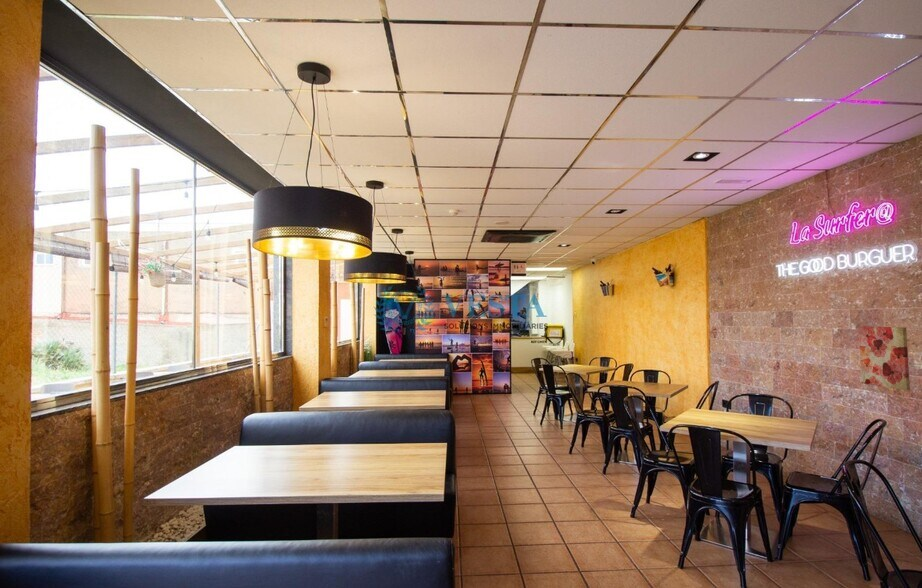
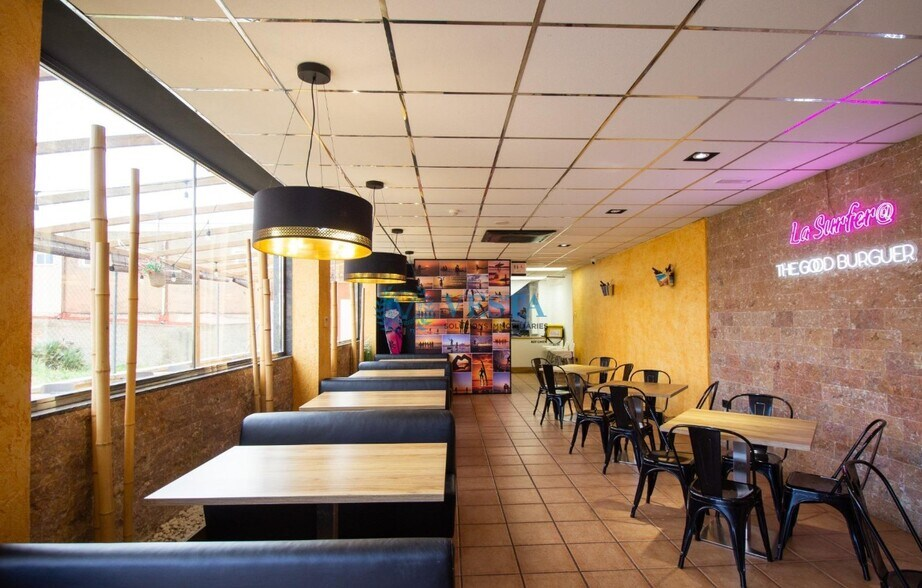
- wall art [857,325,911,392]
